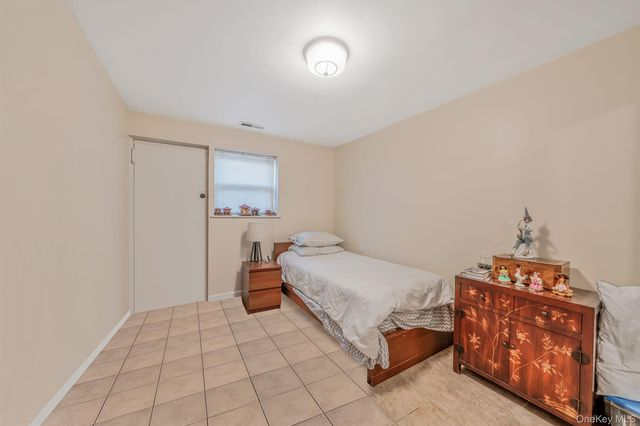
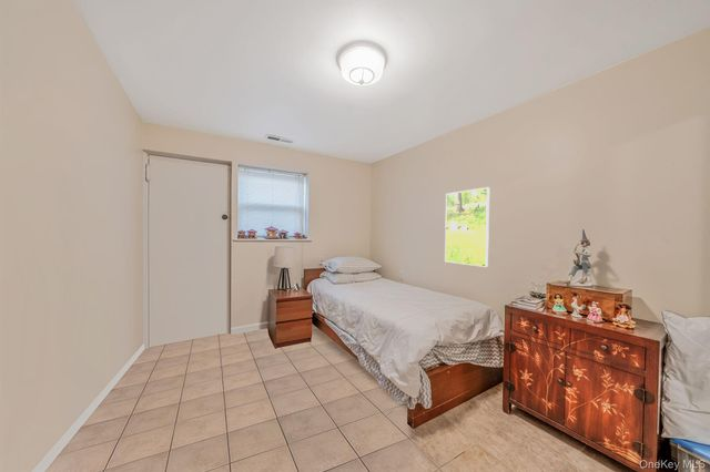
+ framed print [444,186,490,268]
